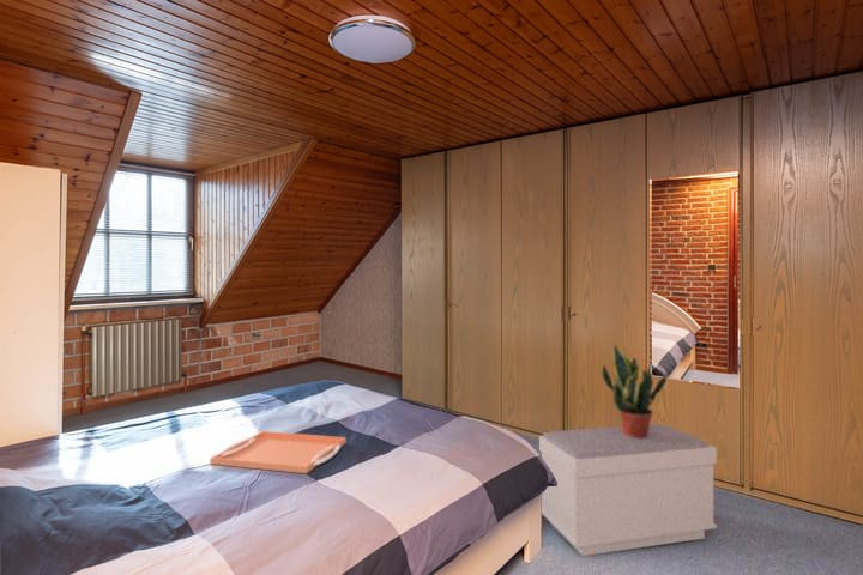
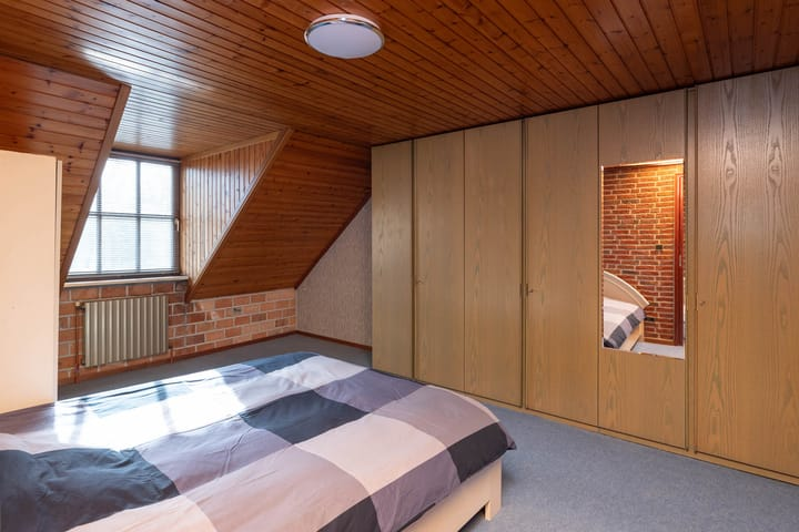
- bench [538,423,718,557]
- potted plant [601,344,669,438]
- serving tray [209,430,348,474]
